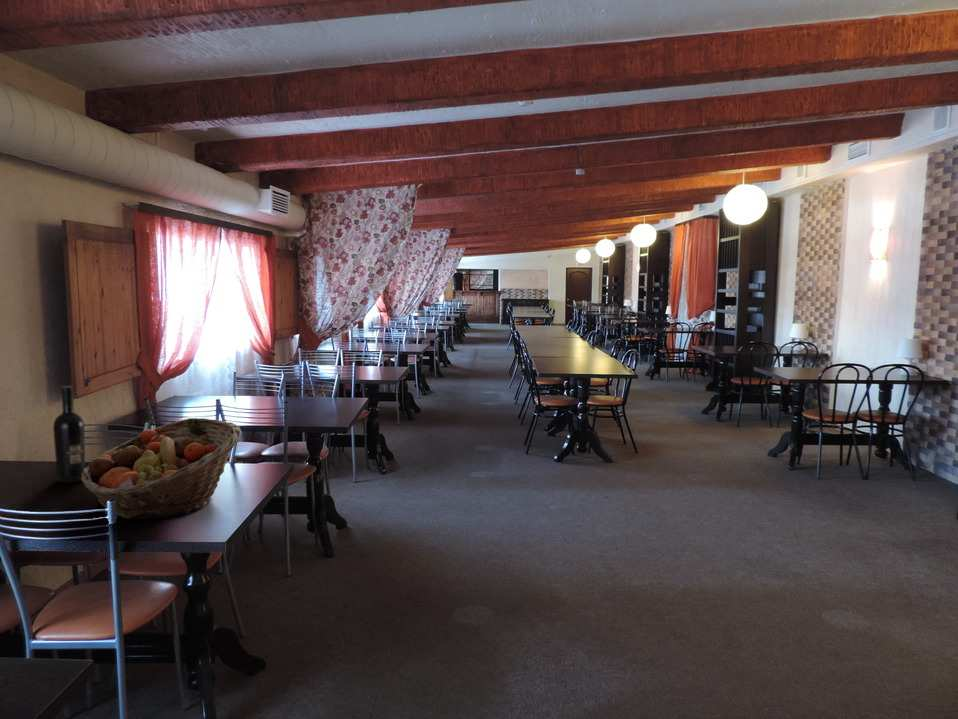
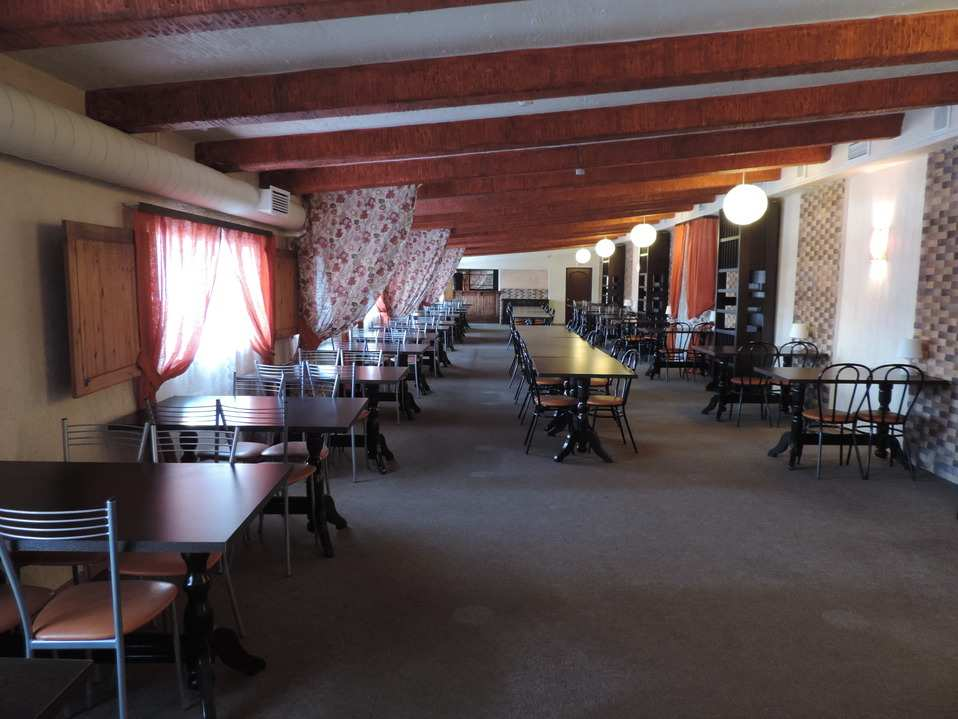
- wine bottle [52,385,86,484]
- fruit basket [81,417,242,520]
